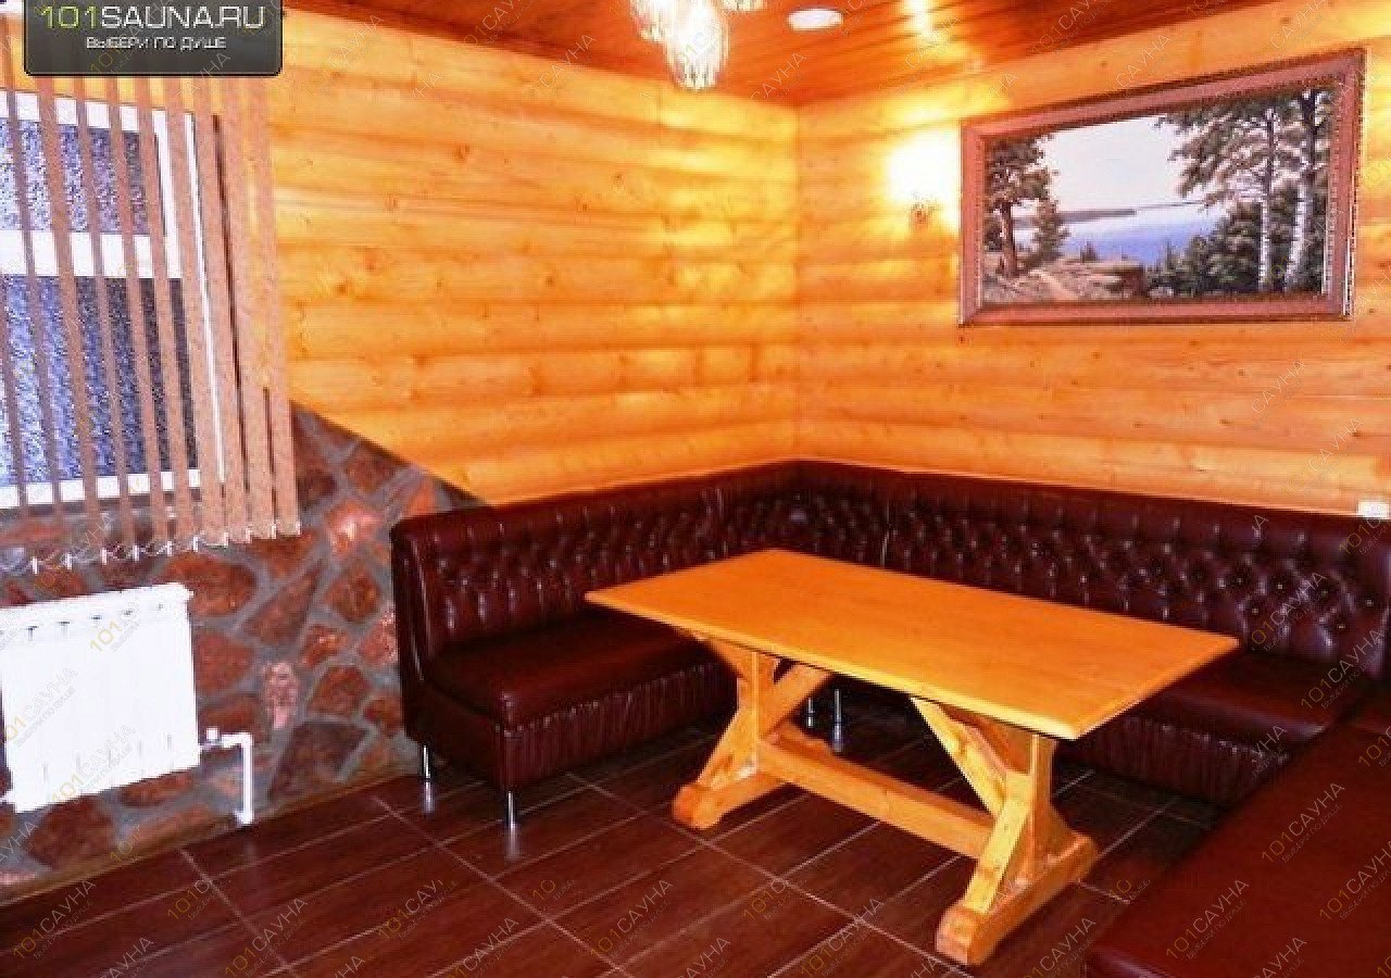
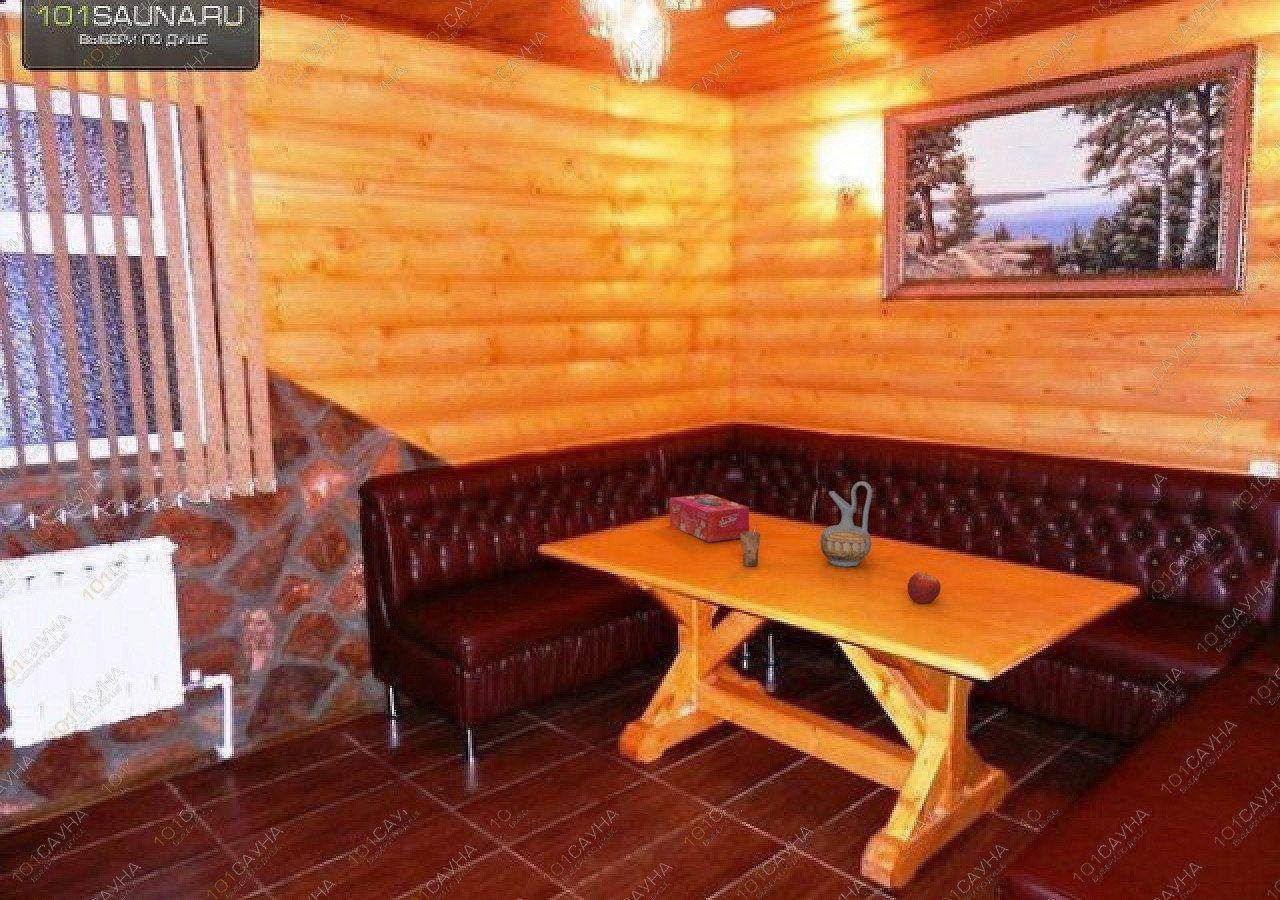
+ fruit [907,572,941,604]
+ tissue box [669,493,750,543]
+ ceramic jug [819,480,873,567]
+ cup [739,523,761,567]
